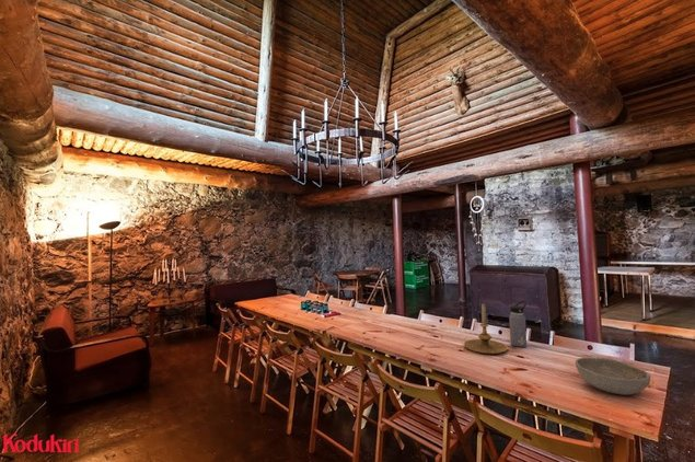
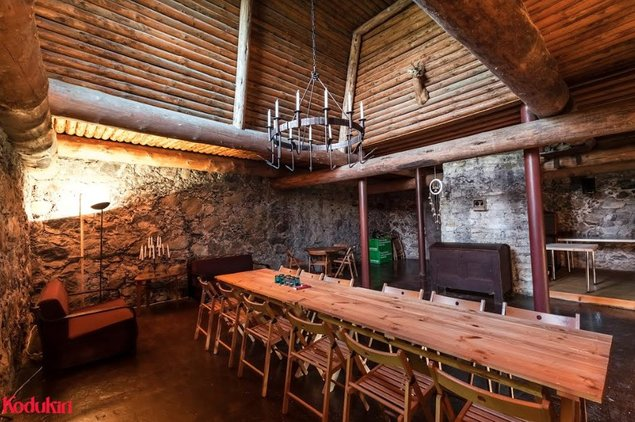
- candle holder [463,302,509,355]
- water bottle [508,300,528,348]
- bowl [575,357,652,396]
